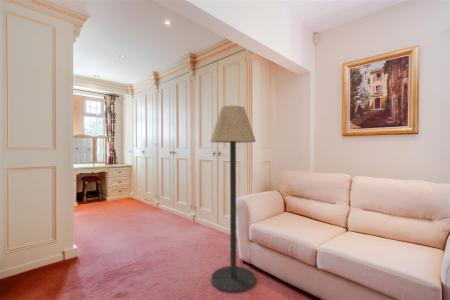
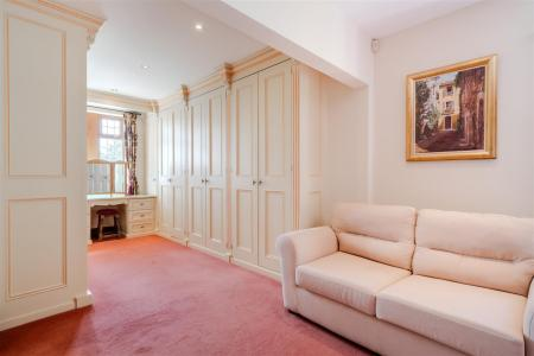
- floor lamp [209,105,257,294]
